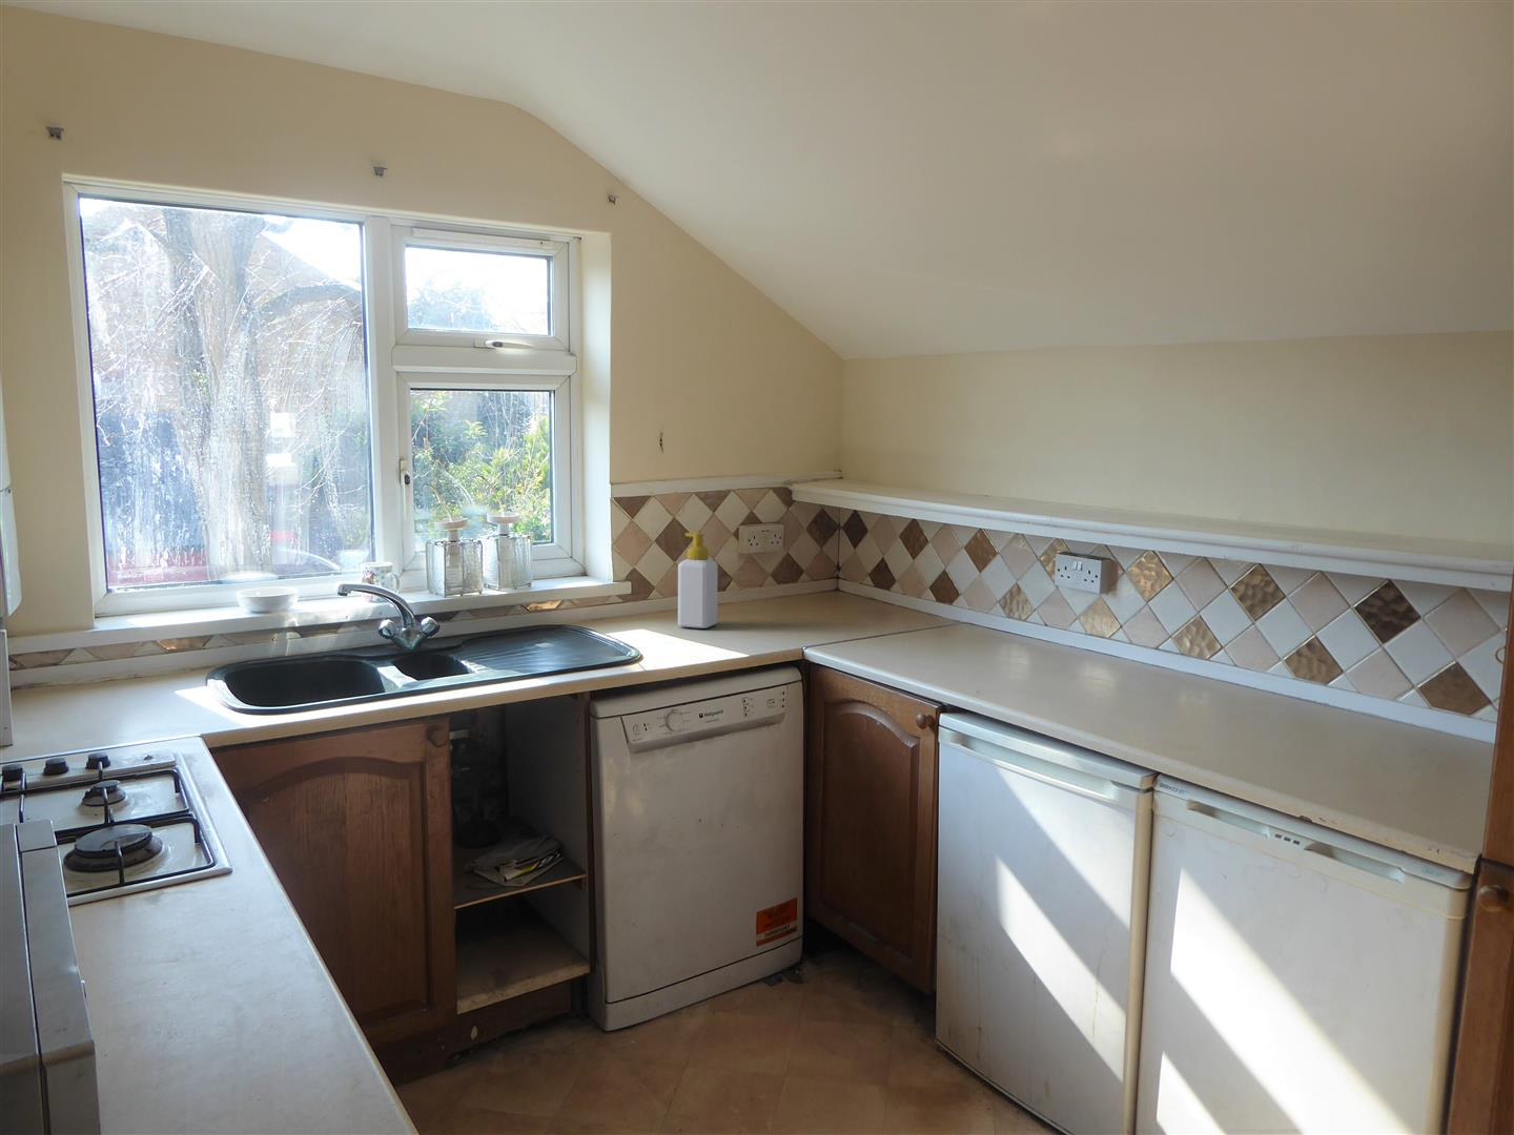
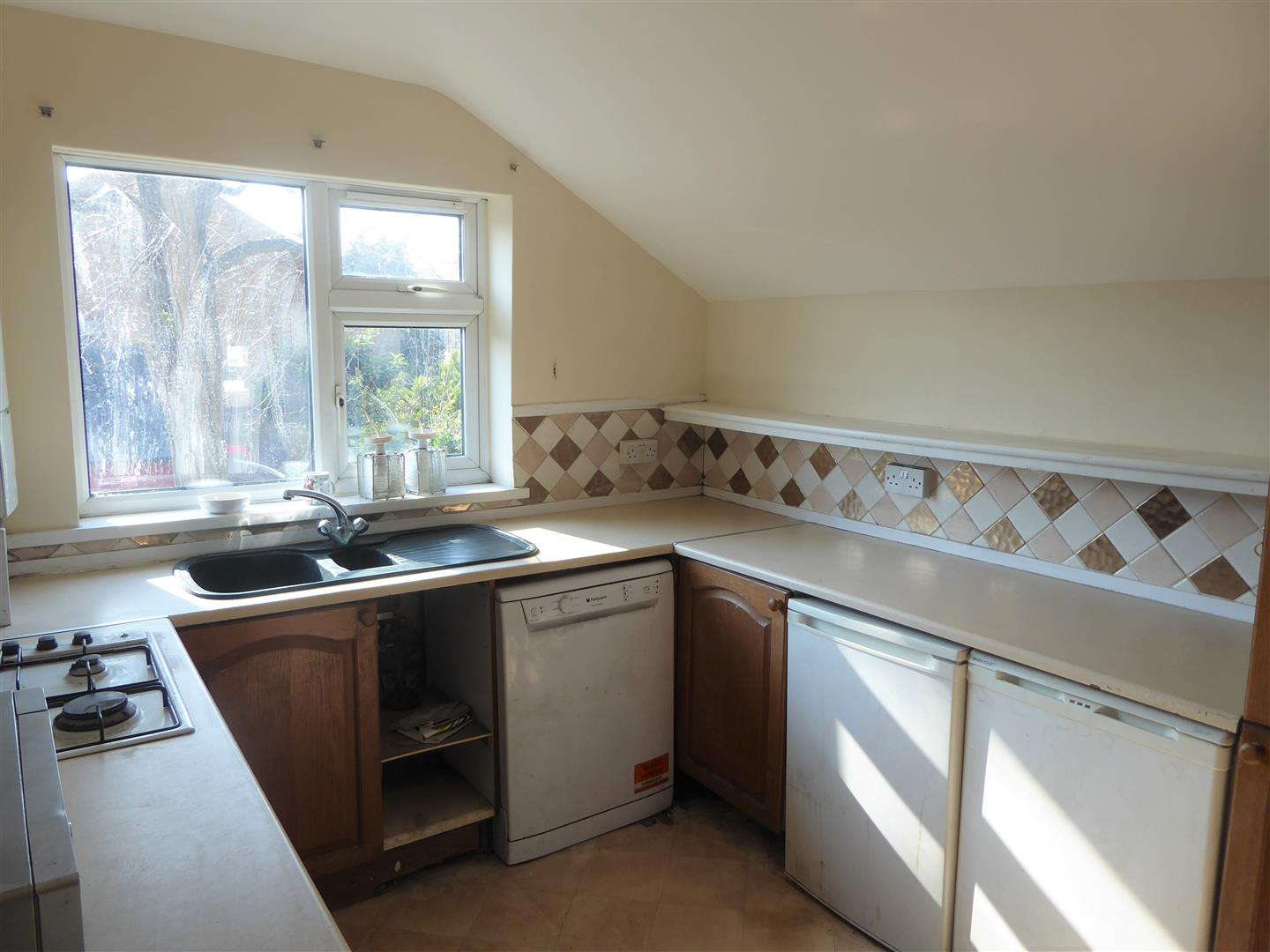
- soap bottle [677,532,719,629]
